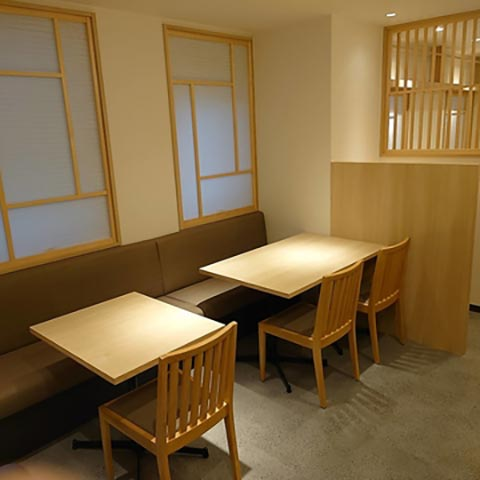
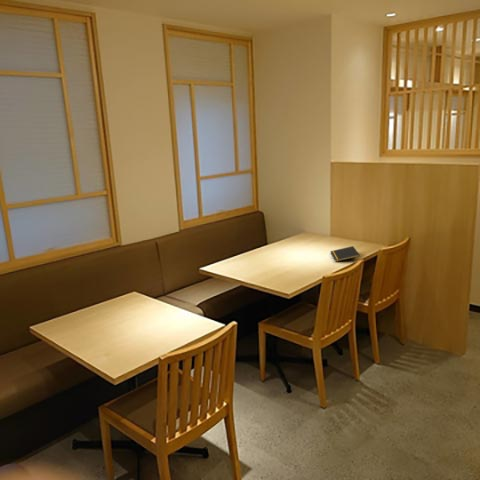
+ notepad [329,245,361,263]
